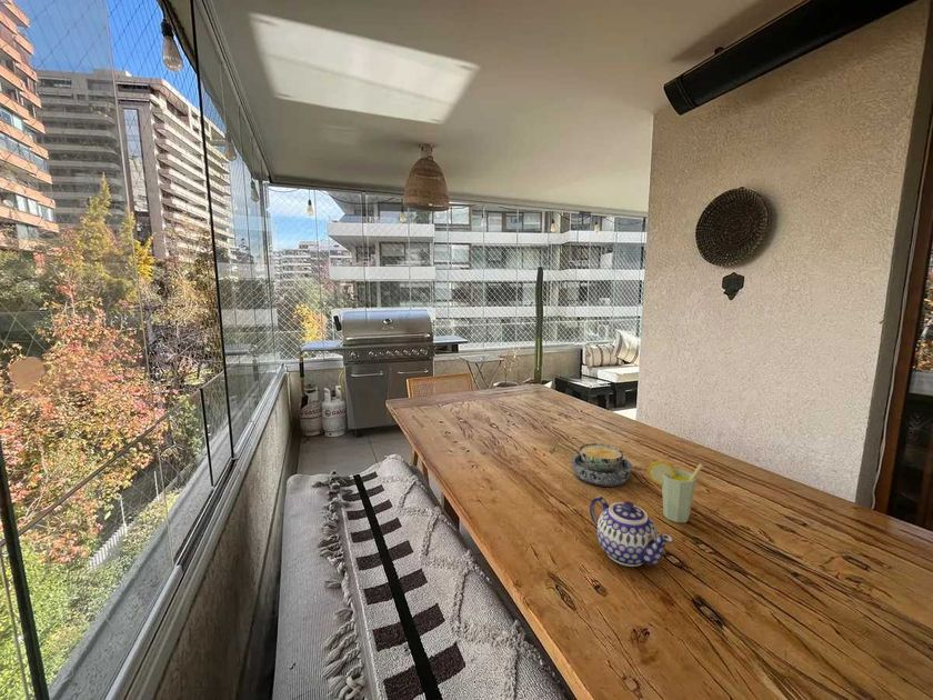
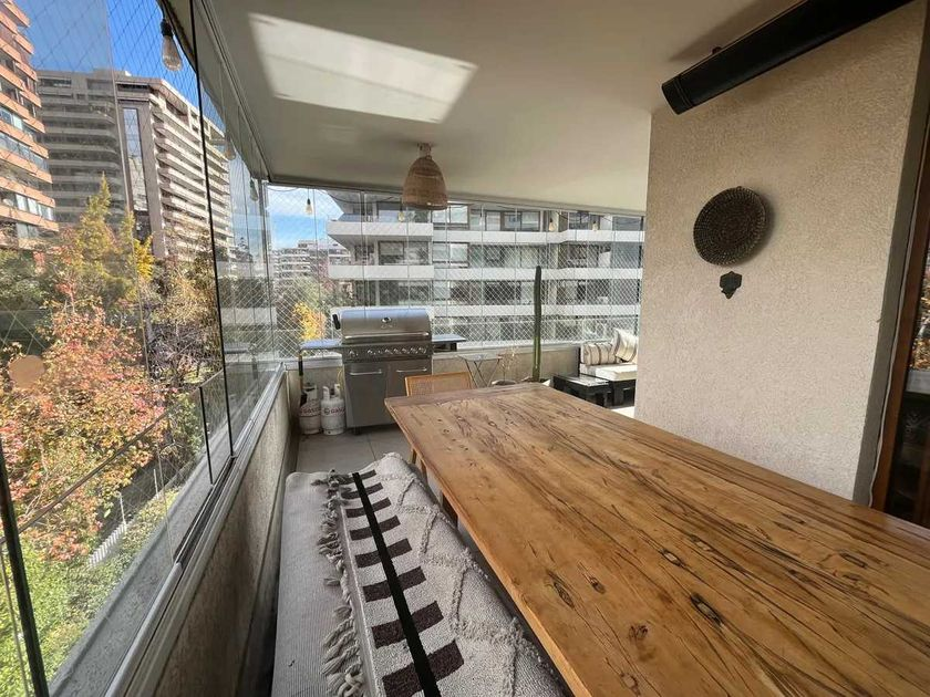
- cup [646,460,704,523]
- teapot [589,496,674,568]
- bowl [570,442,633,488]
